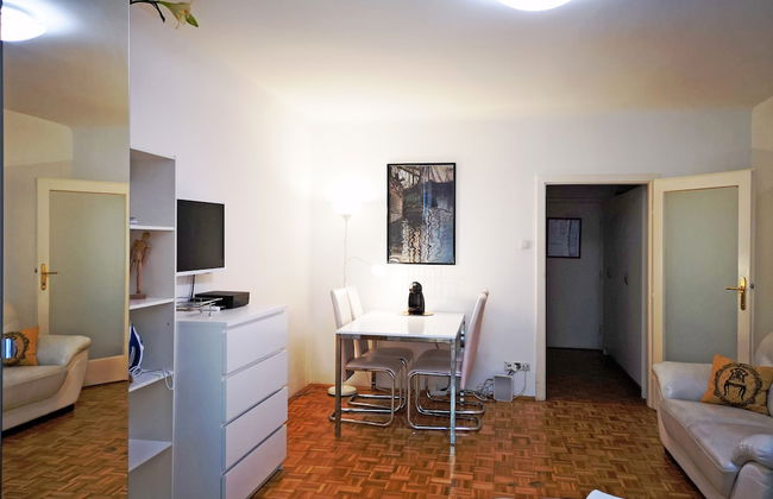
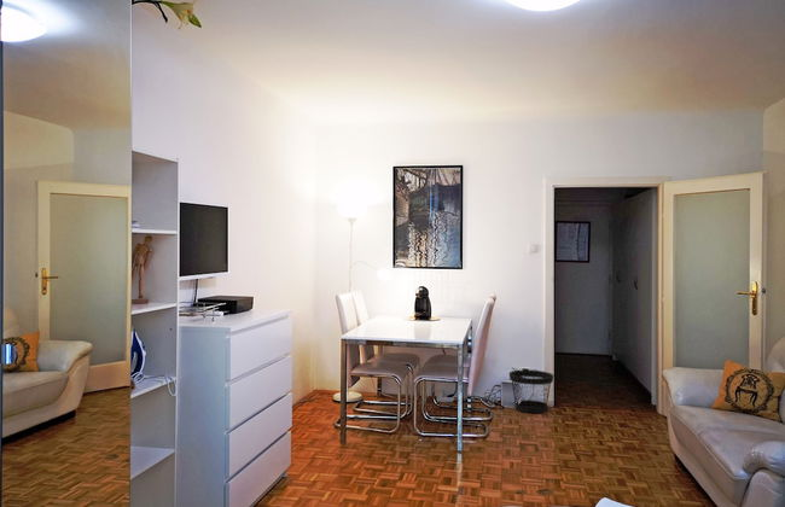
+ wastebasket [507,369,554,414]
